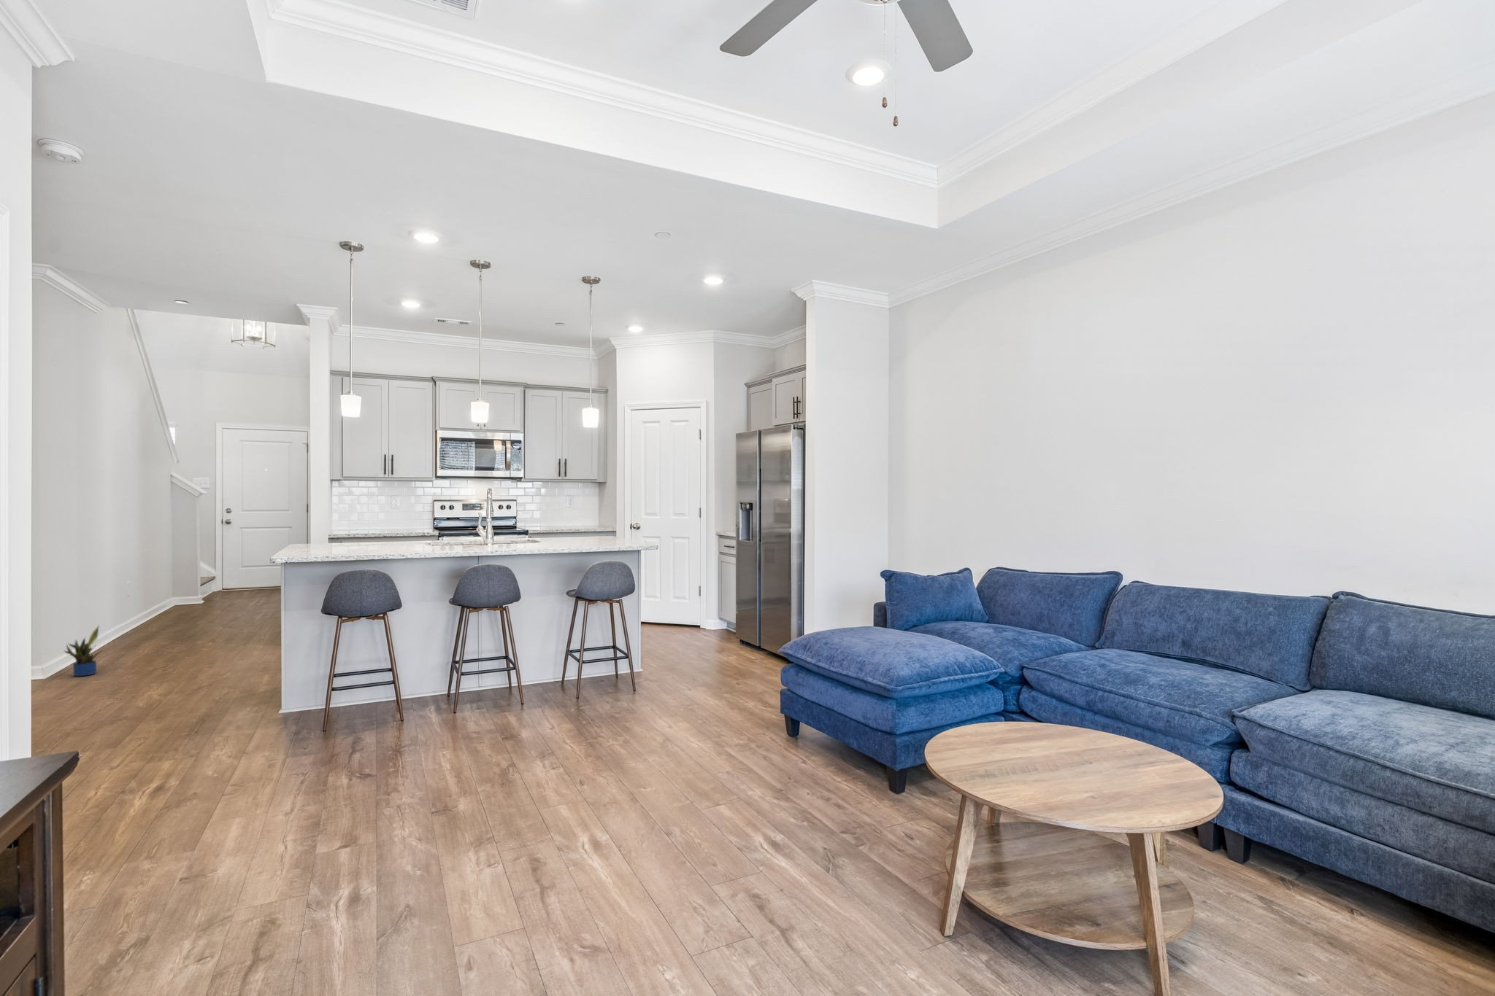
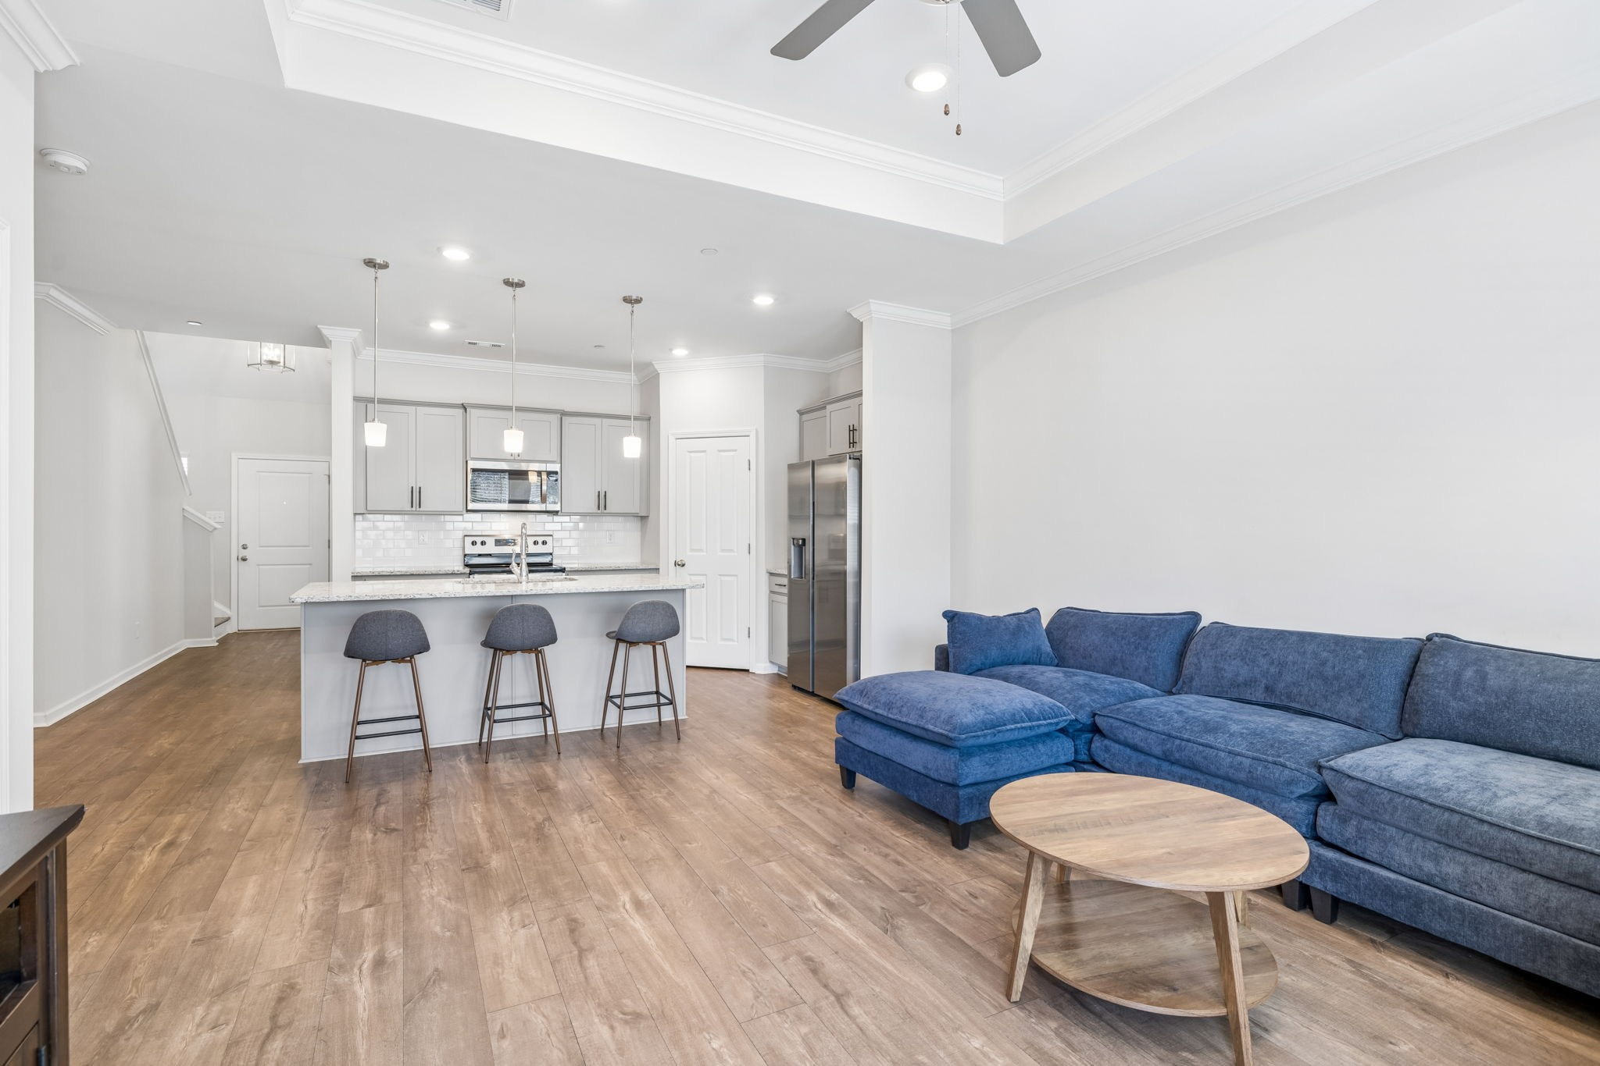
- potted plant [62,625,103,677]
